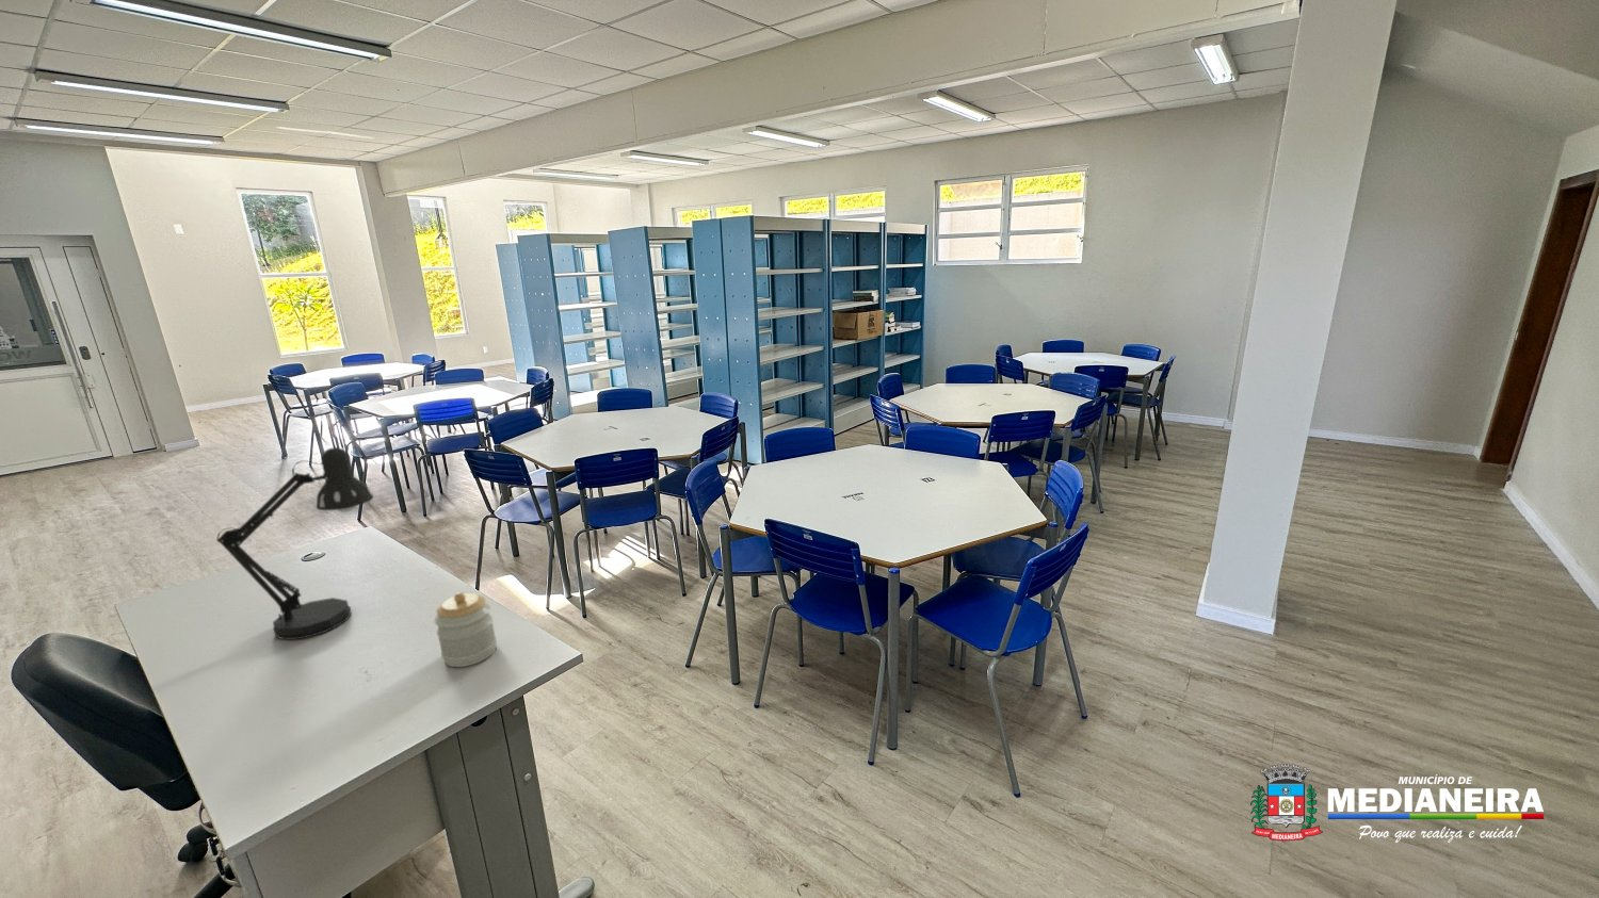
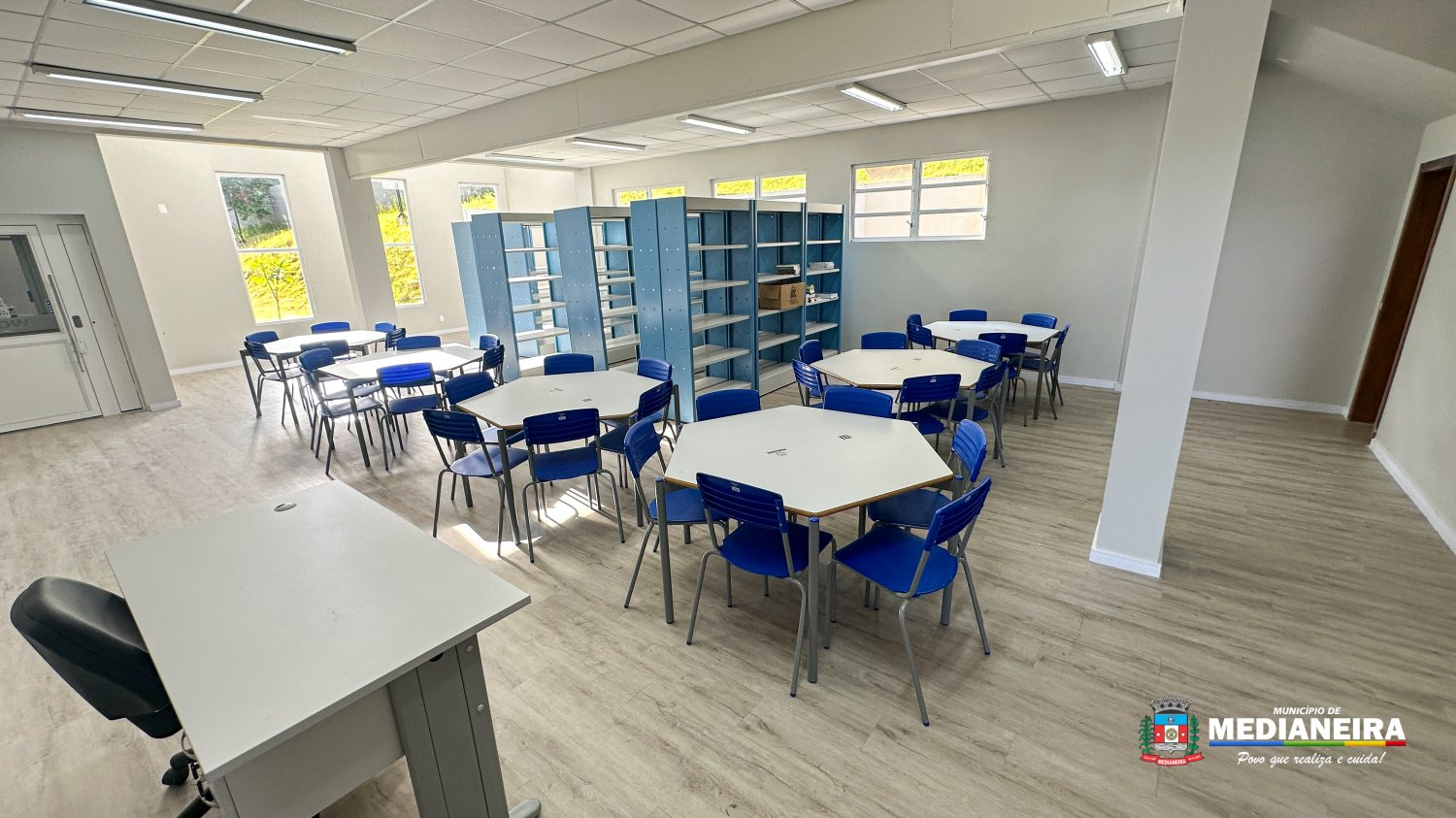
- desk lamp [215,447,374,640]
- jar [433,592,497,667]
